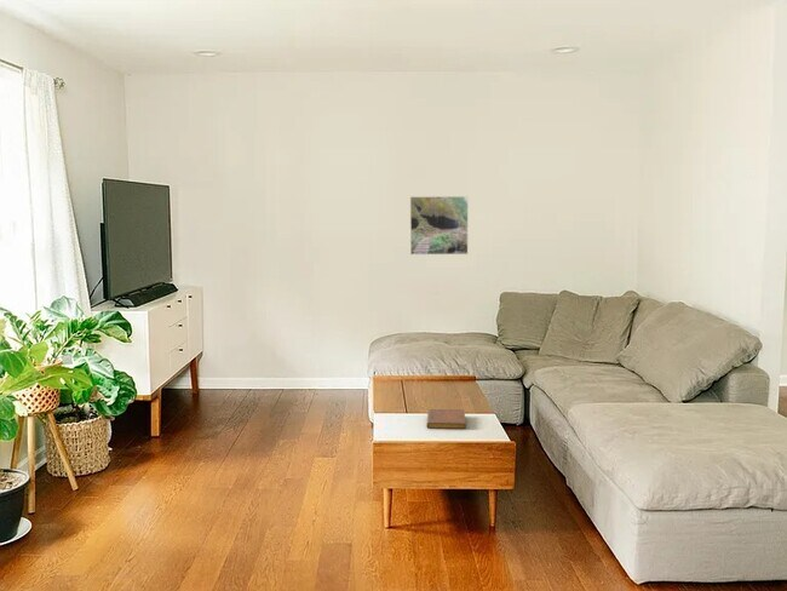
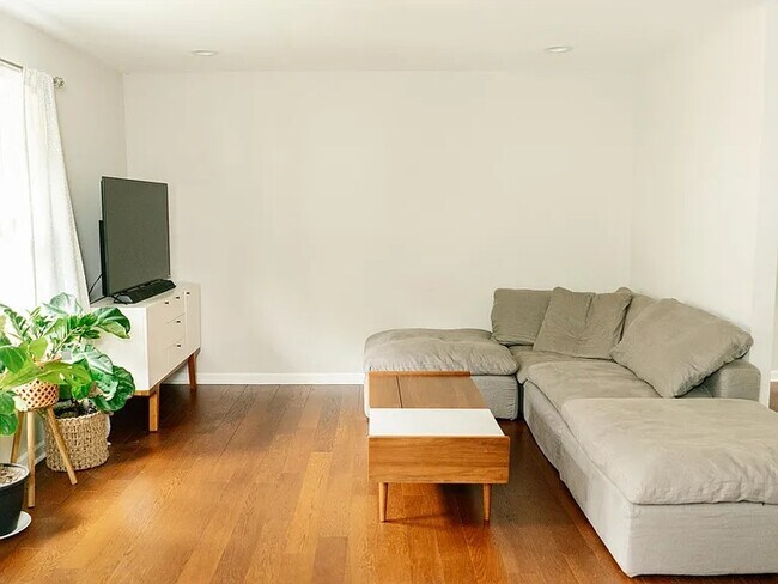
- notebook [426,408,467,430]
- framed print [409,195,470,256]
